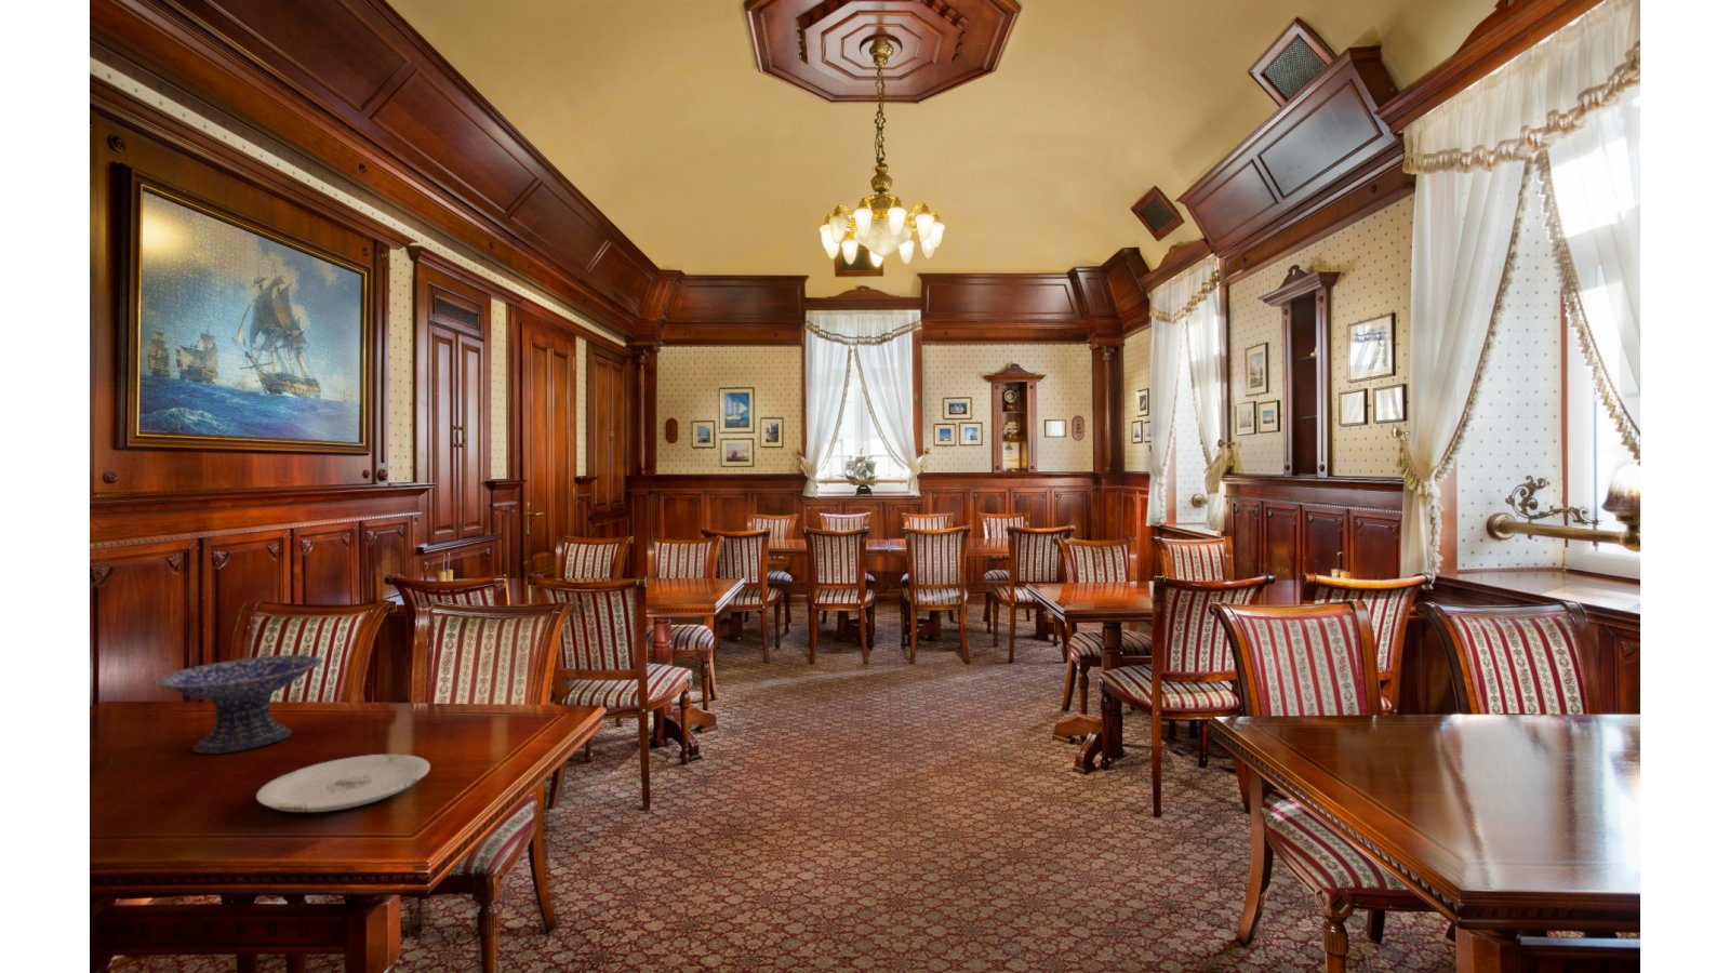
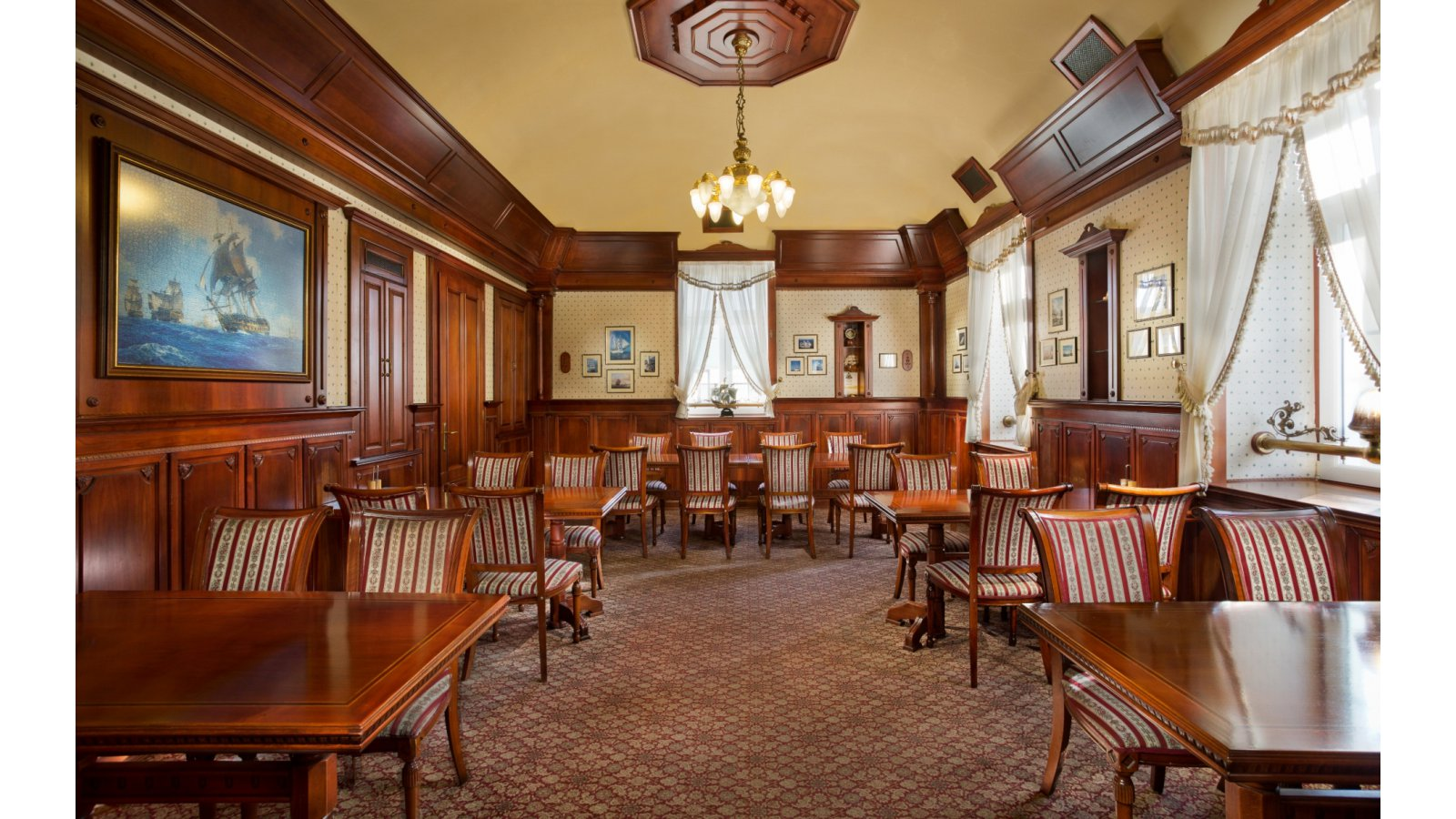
- plate [255,753,431,813]
- decorative bowl [152,655,324,754]
